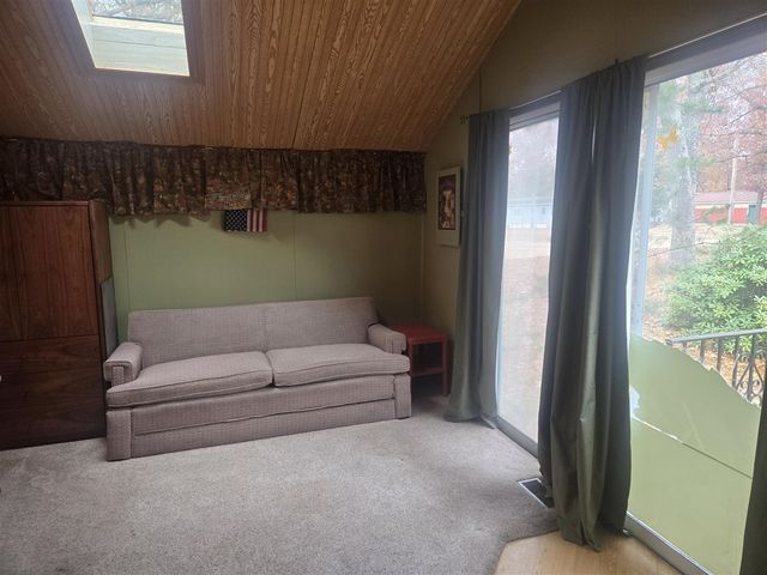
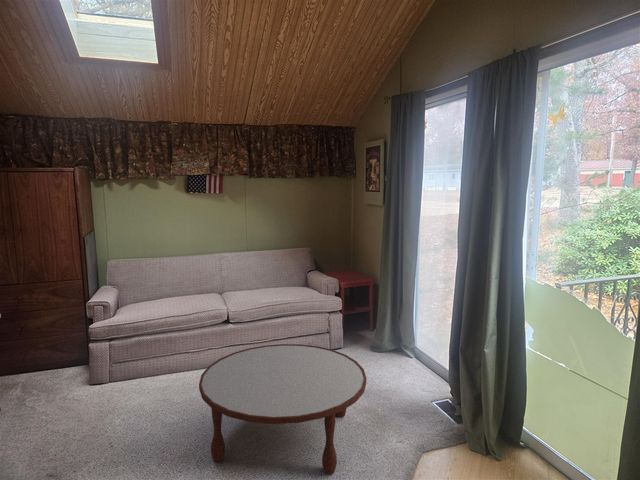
+ coffee table [198,343,367,475]
